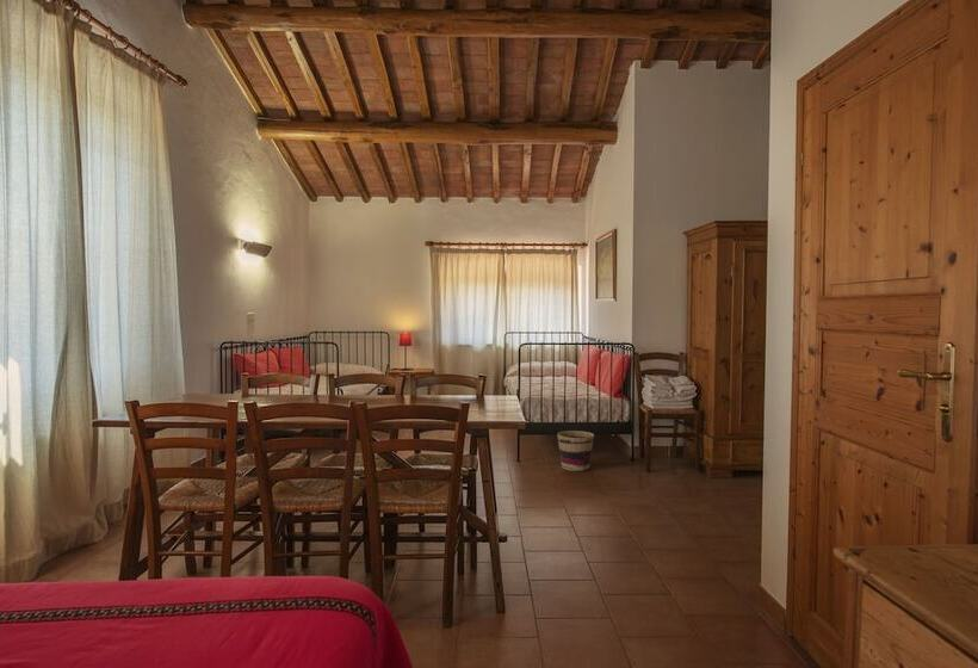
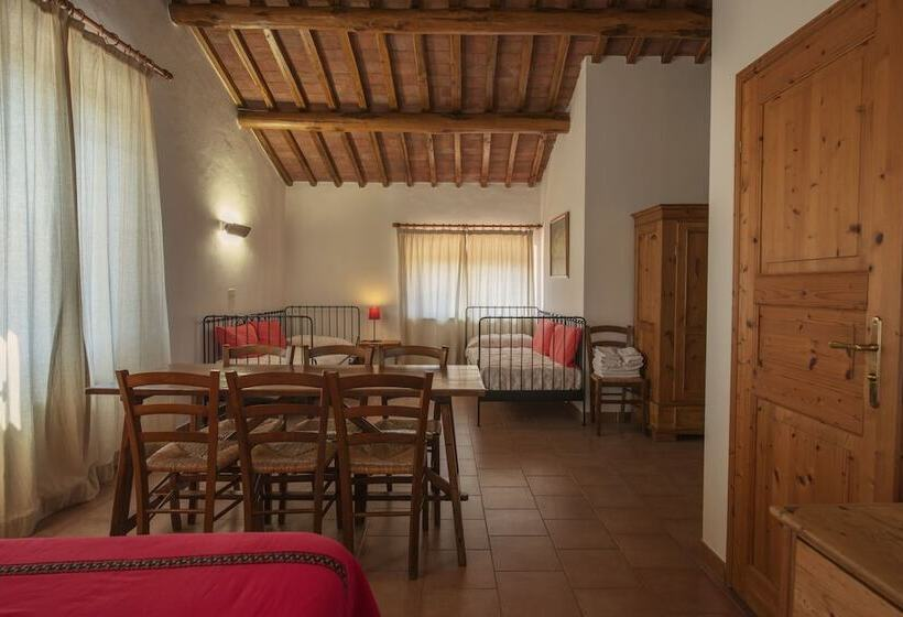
- basket [556,429,595,472]
